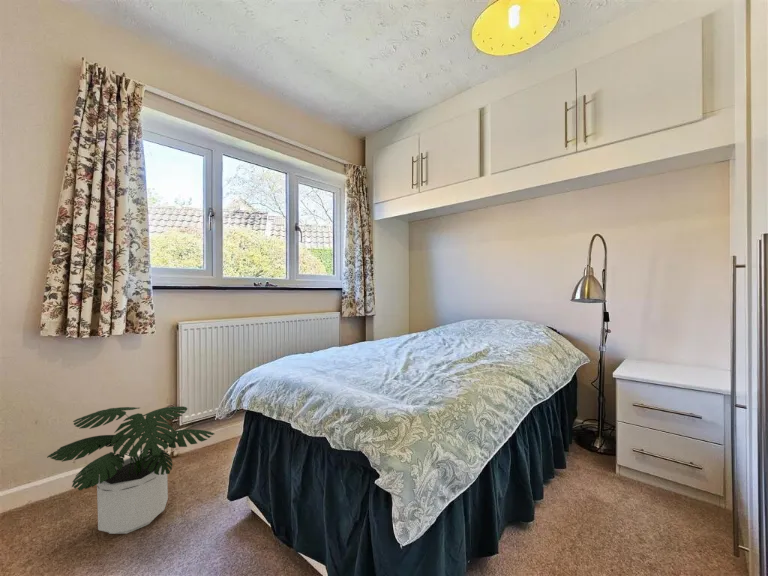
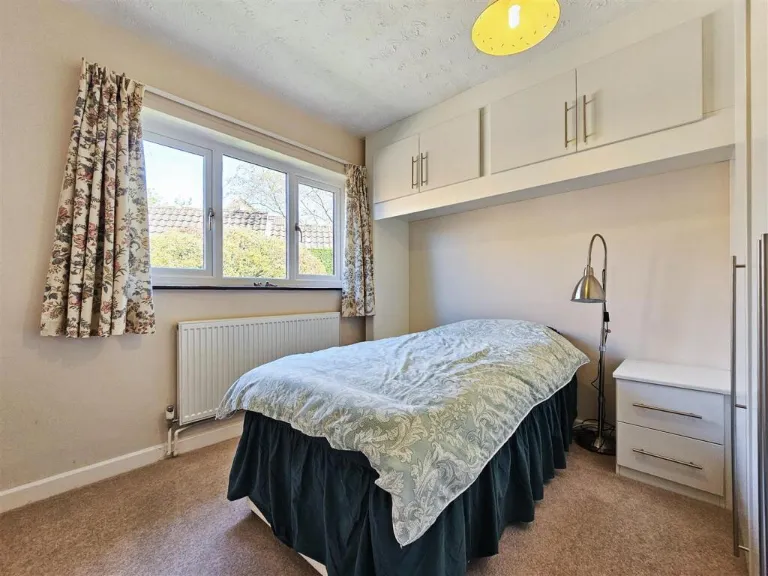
- potted plant [46,405,215,535]
